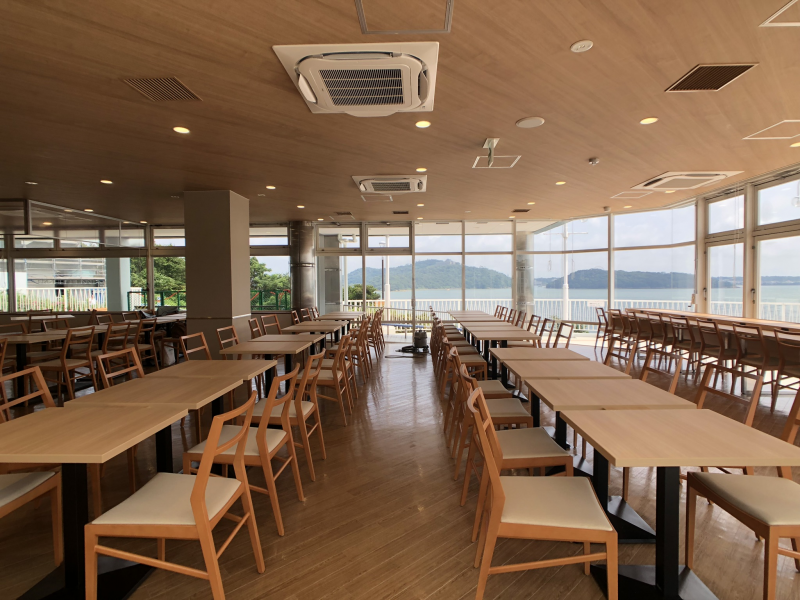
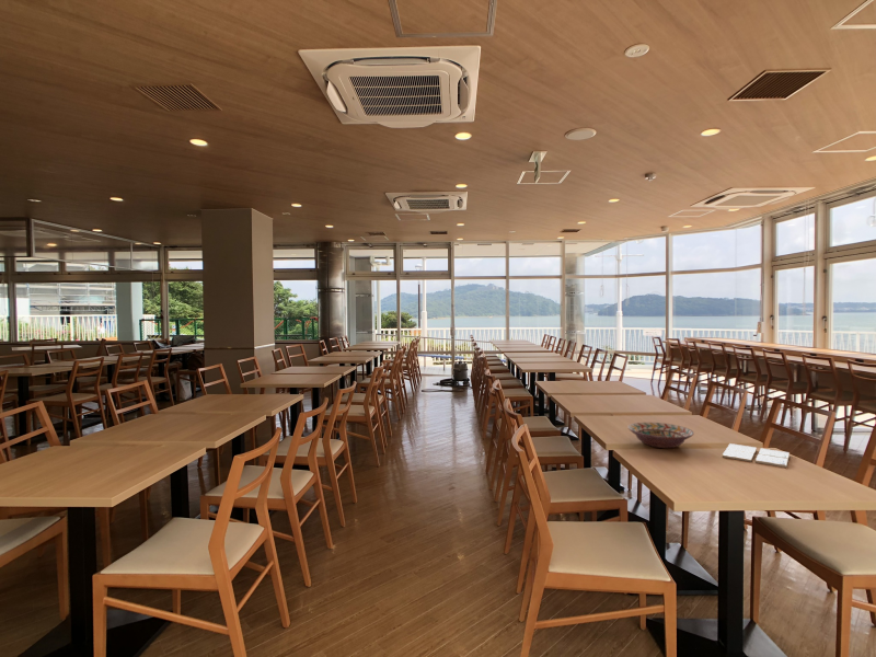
+ drink coaster [722,442,791,469]
+ decorative bowl [626,422,695,449]
